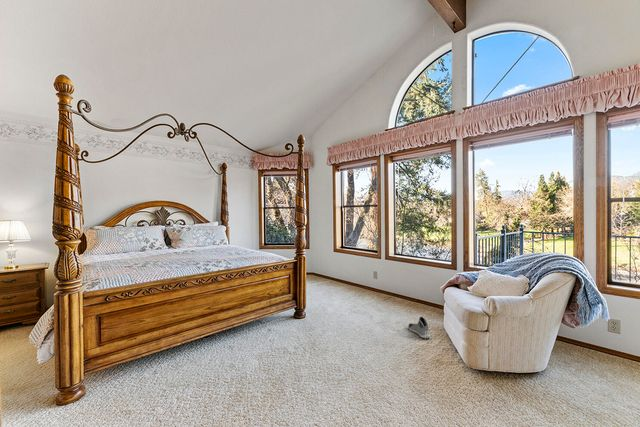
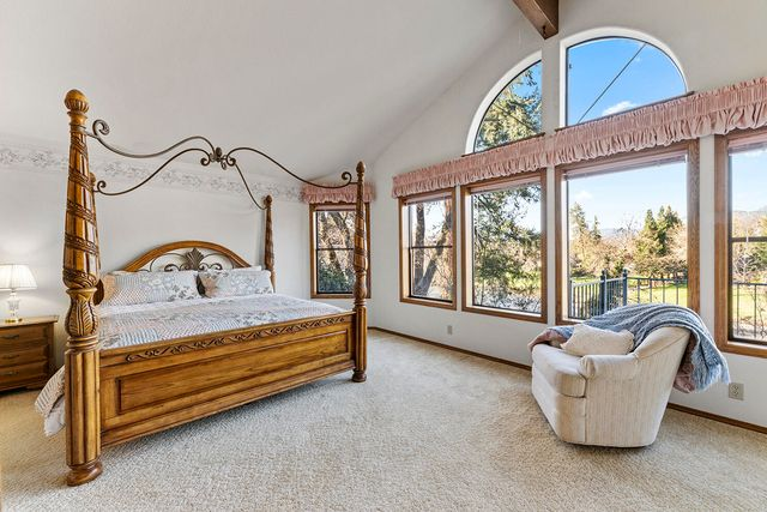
- sneaker [407,316,431,339]
